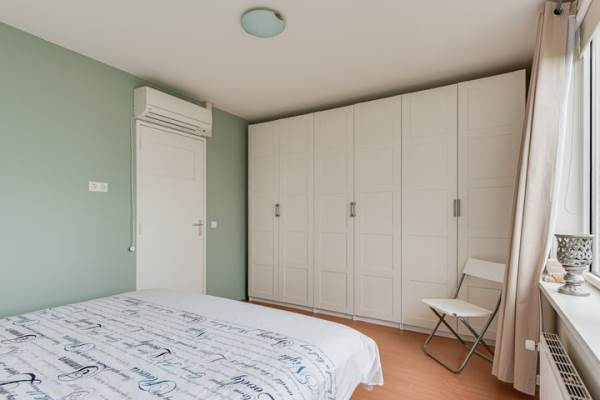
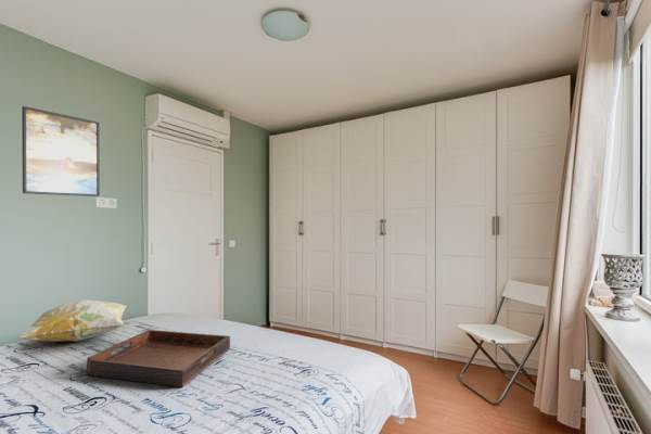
+ decorative pillow [16,298,128,343]
+ serving tray [86,329,231,388]
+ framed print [21,105,101,197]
